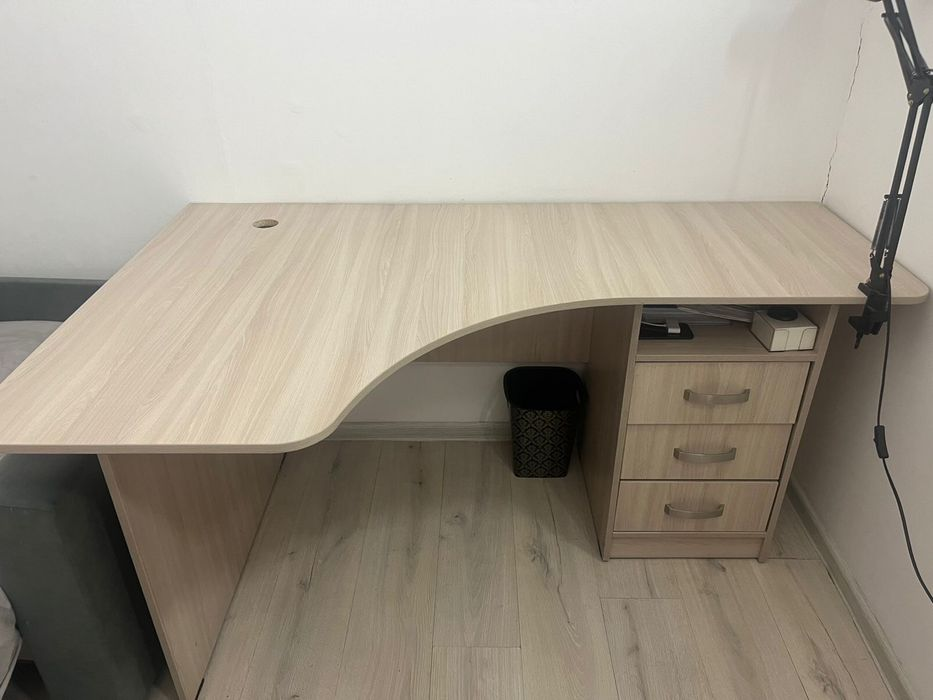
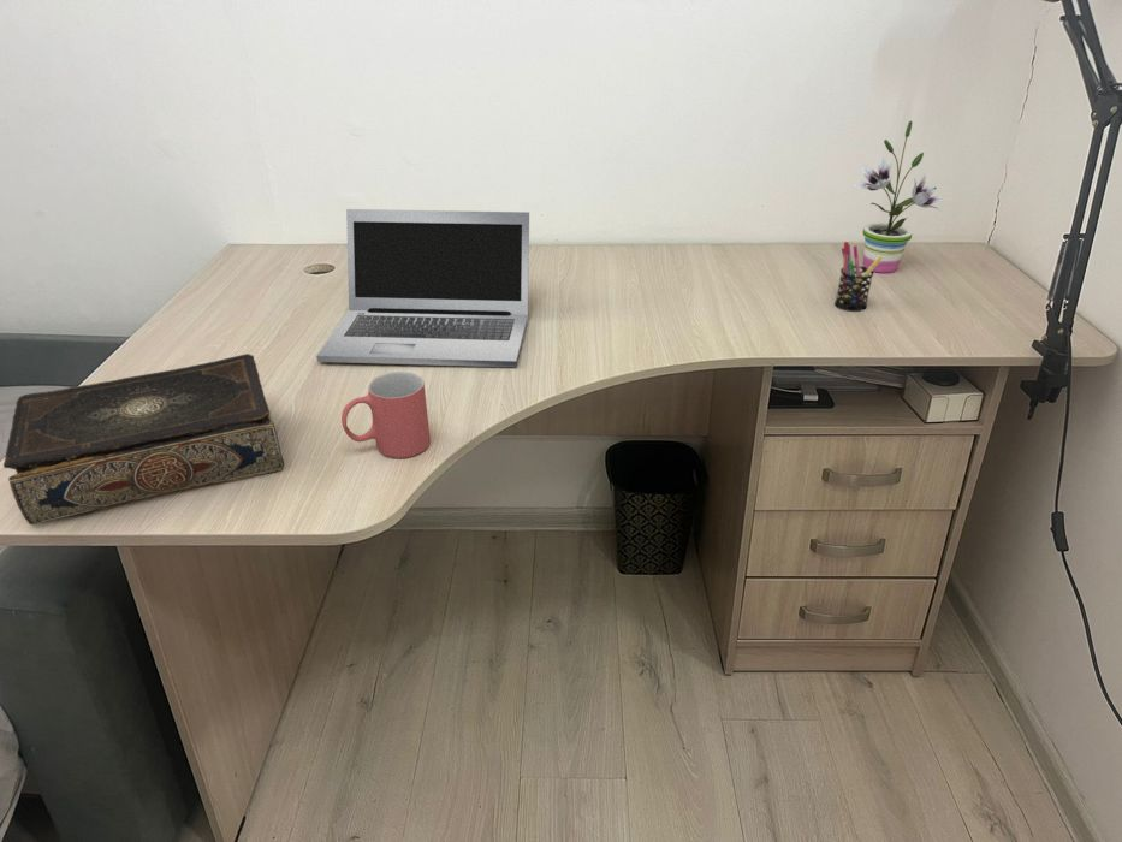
+ book [2,352,285,526]
+ laptop [315,208,530,368]
+ potted plant [853,120,946,274]
+ pen holder [833,241,883,313]
+ mug [340,370,432,459]
